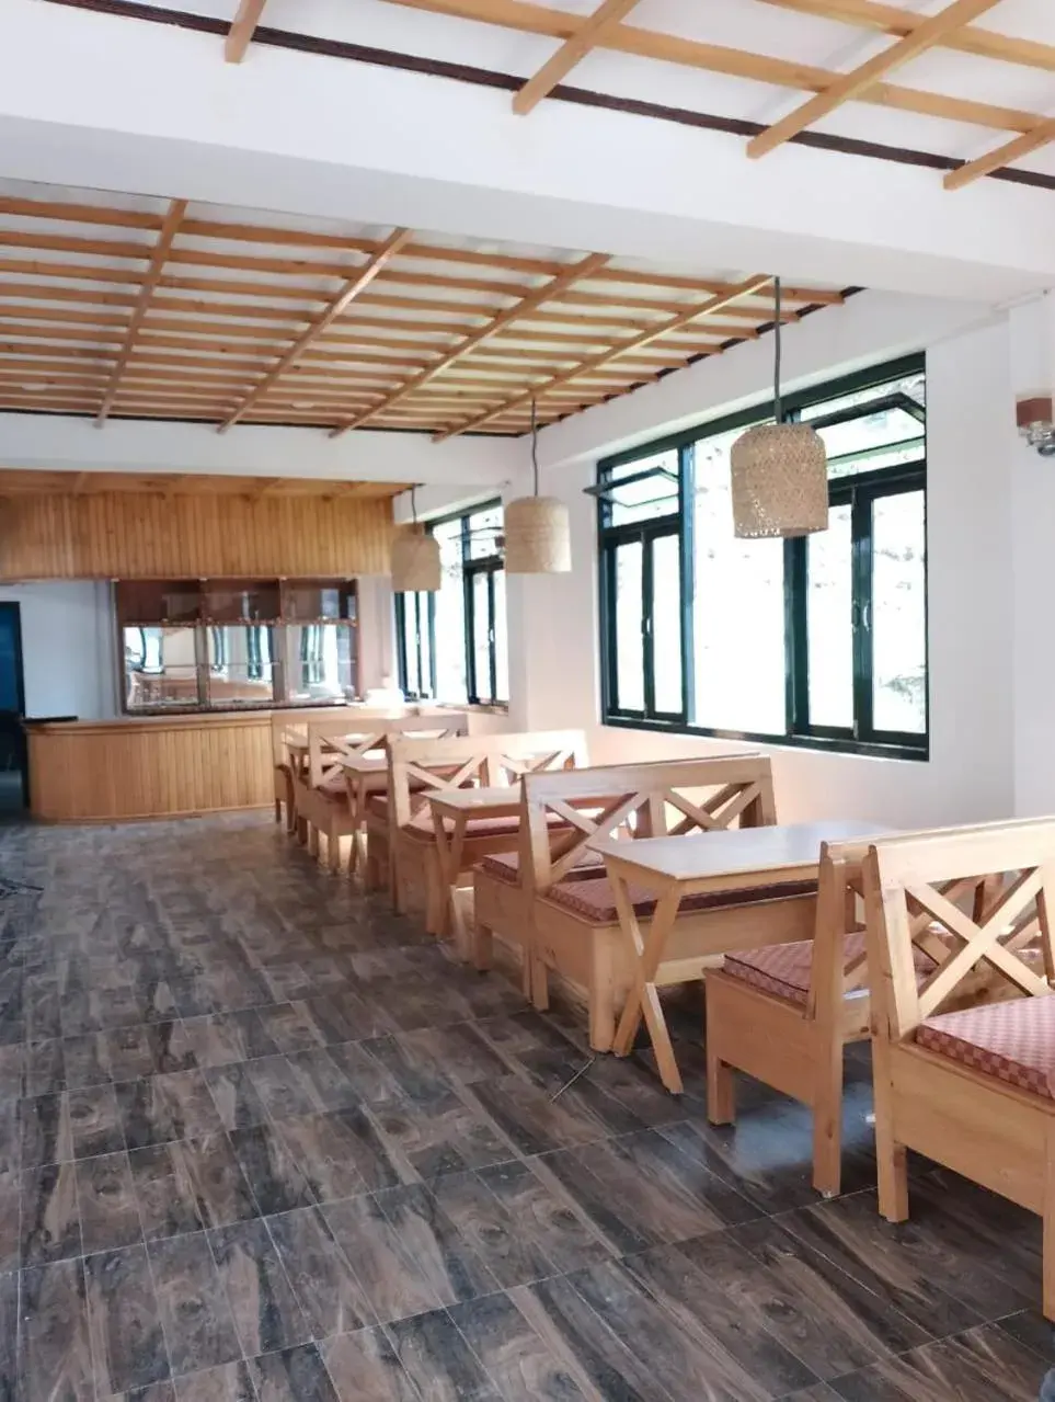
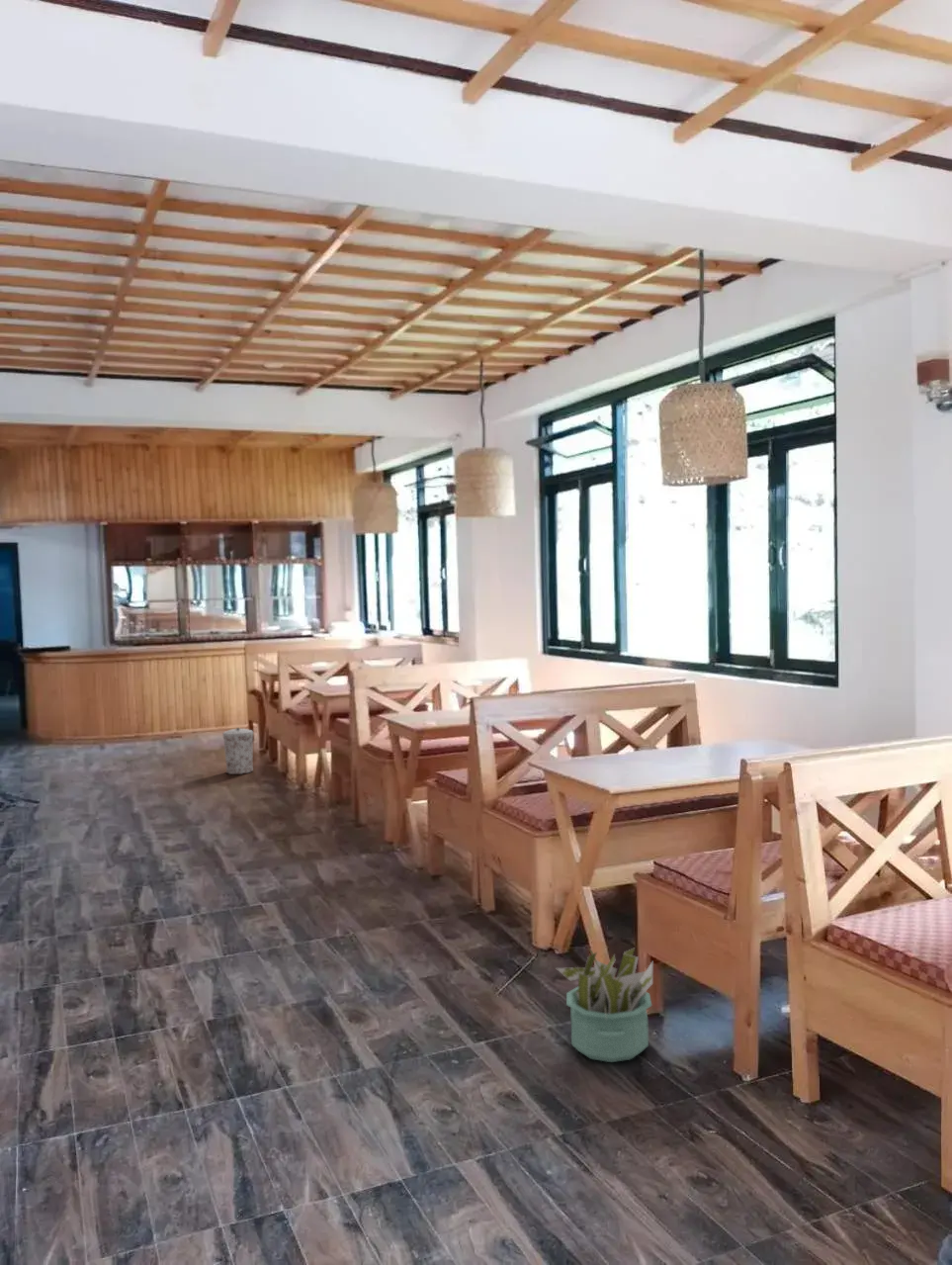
+ trash can [221,727,254,775]
+ decorative plant [556,947,653,1063]
